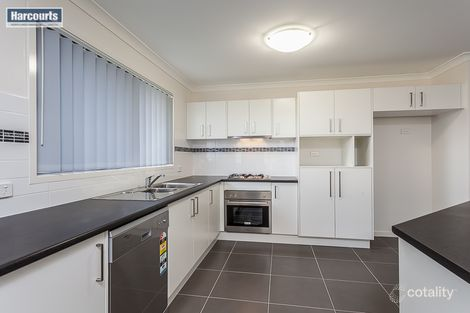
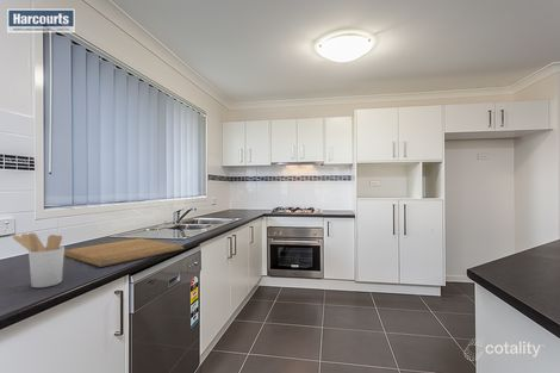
+ chopping board [64,237,185,268]
+ utensil holder [12,232,66,288]
